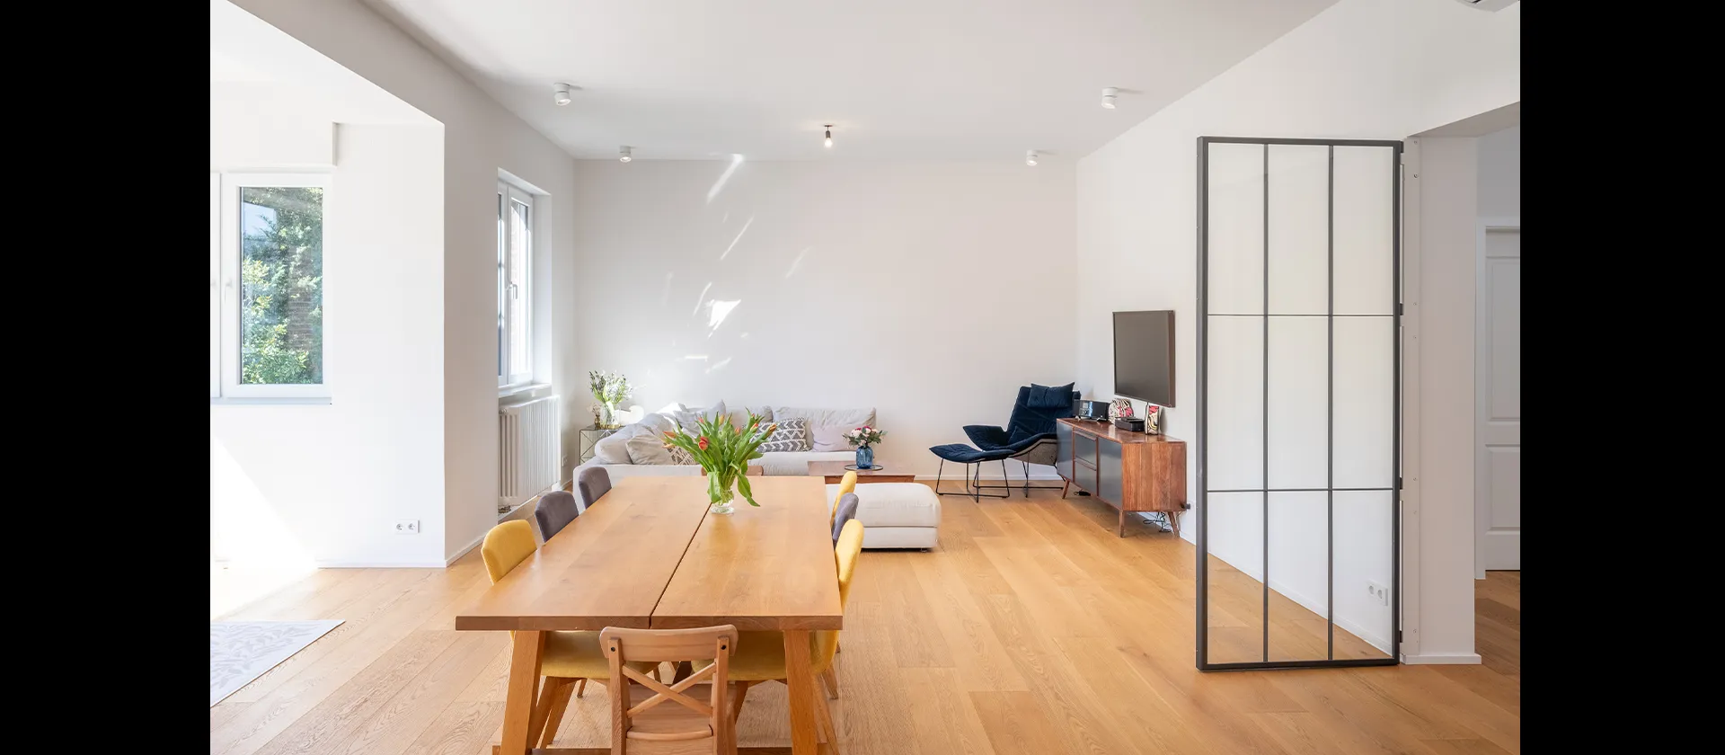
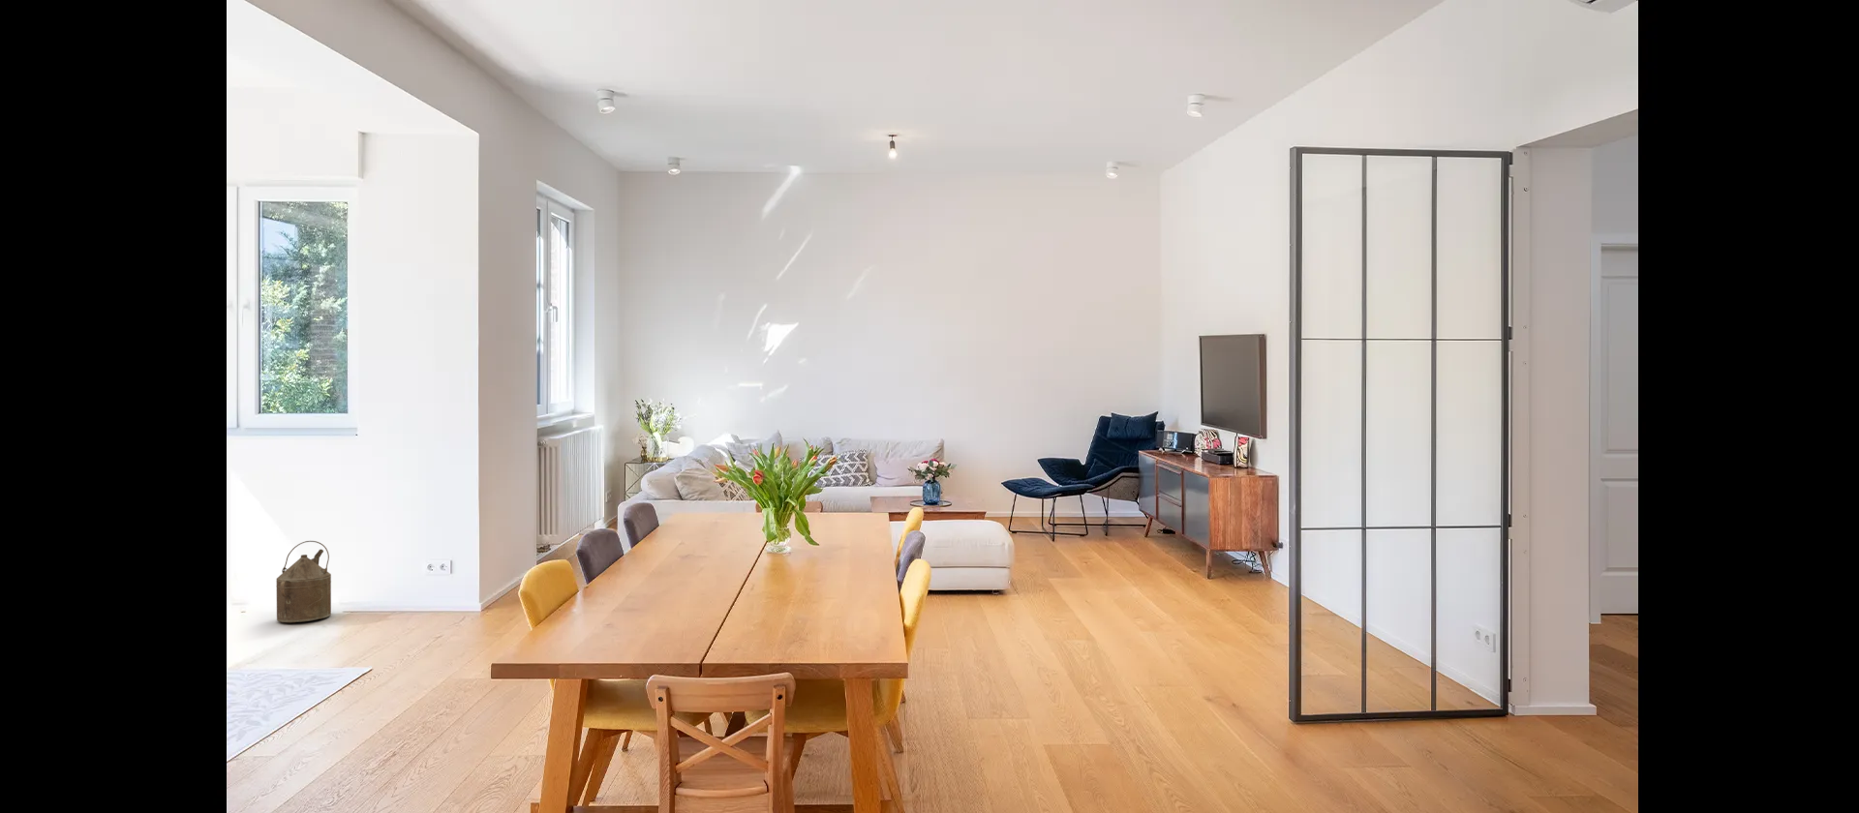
+ watering can [275,540,332,623]
